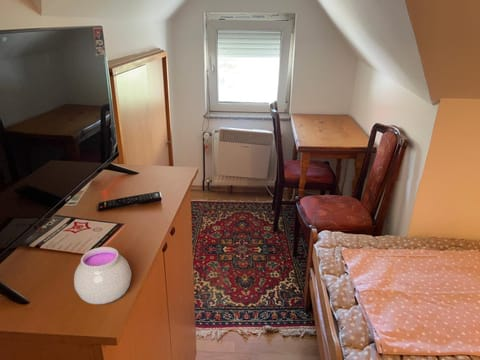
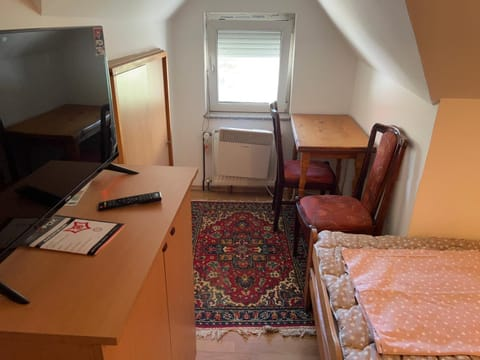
- jar [73,246,132,305]
